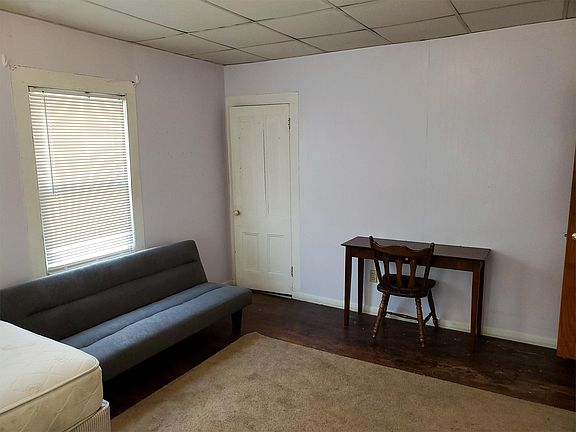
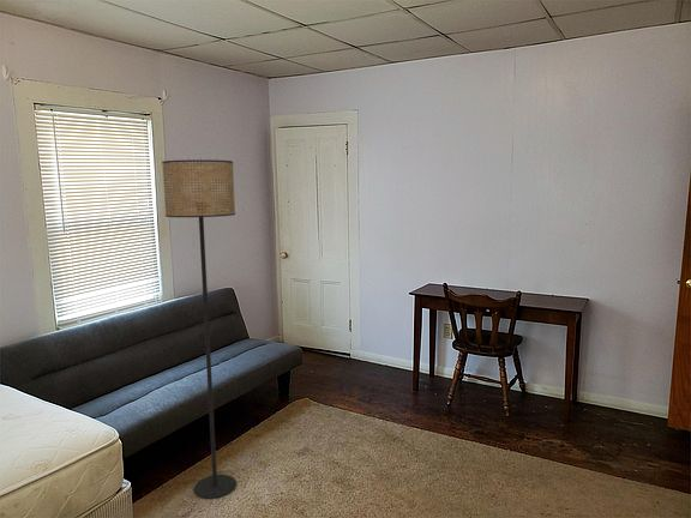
+ floor lamp [161,158,238,500]
